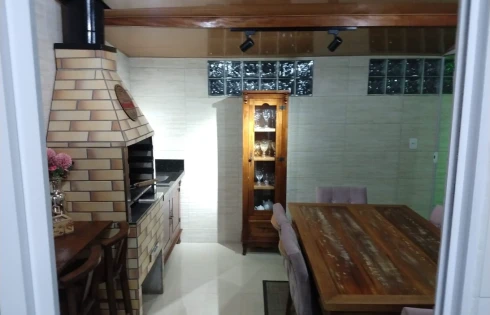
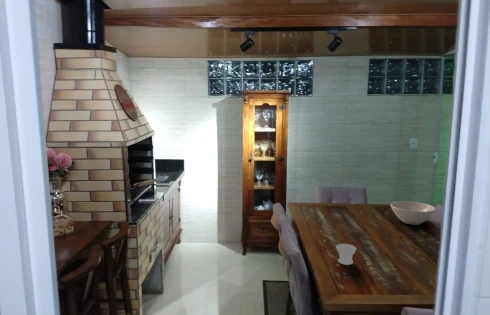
+ cup [335,243,357,266]
+ bowl [389,200,437,226]
